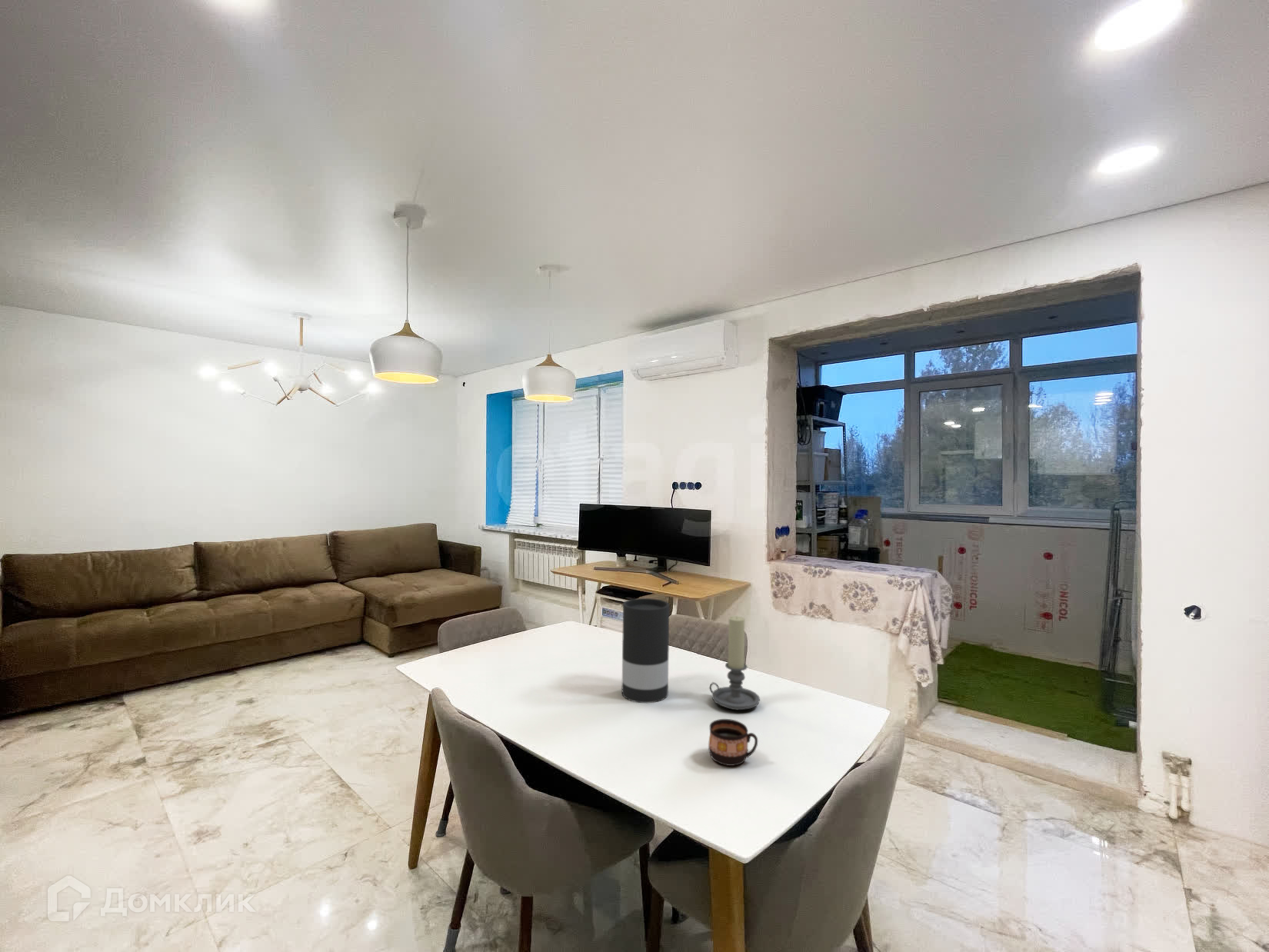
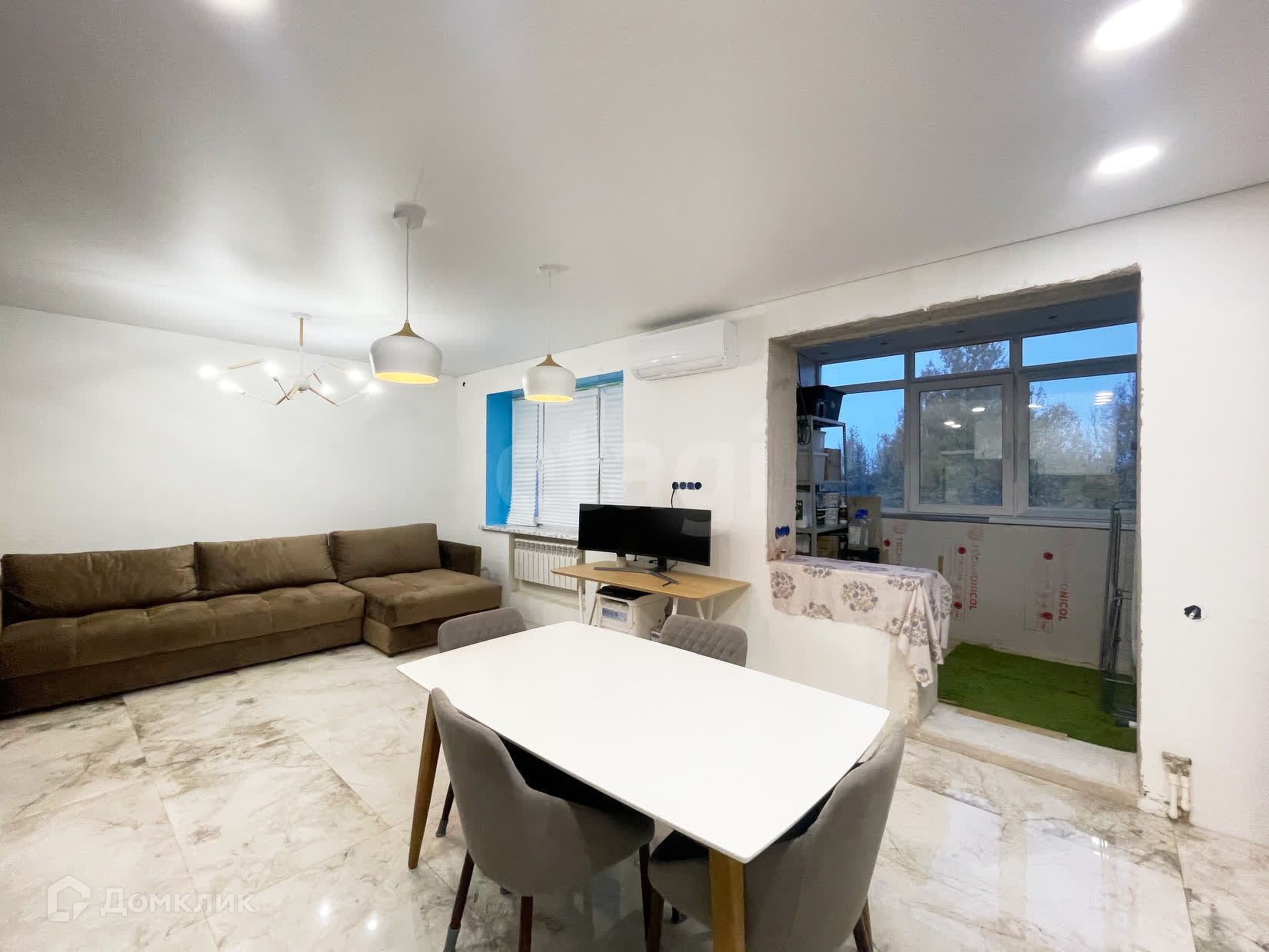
- cup [708,718,758,767]
- candle holder [709,615,761,711]
- vase [621,597,670,704]
